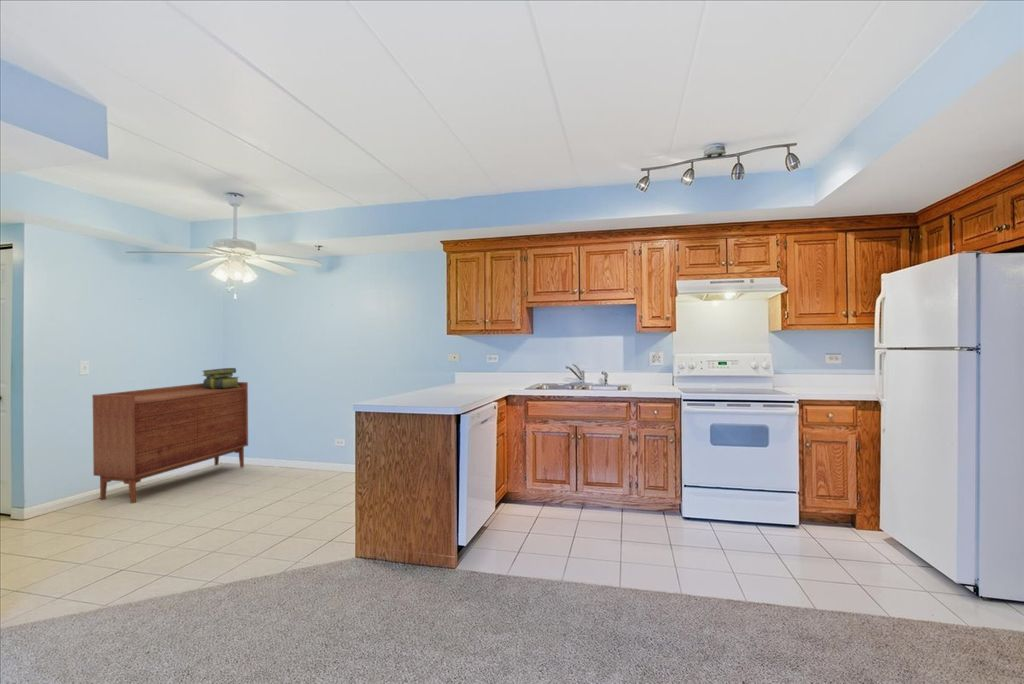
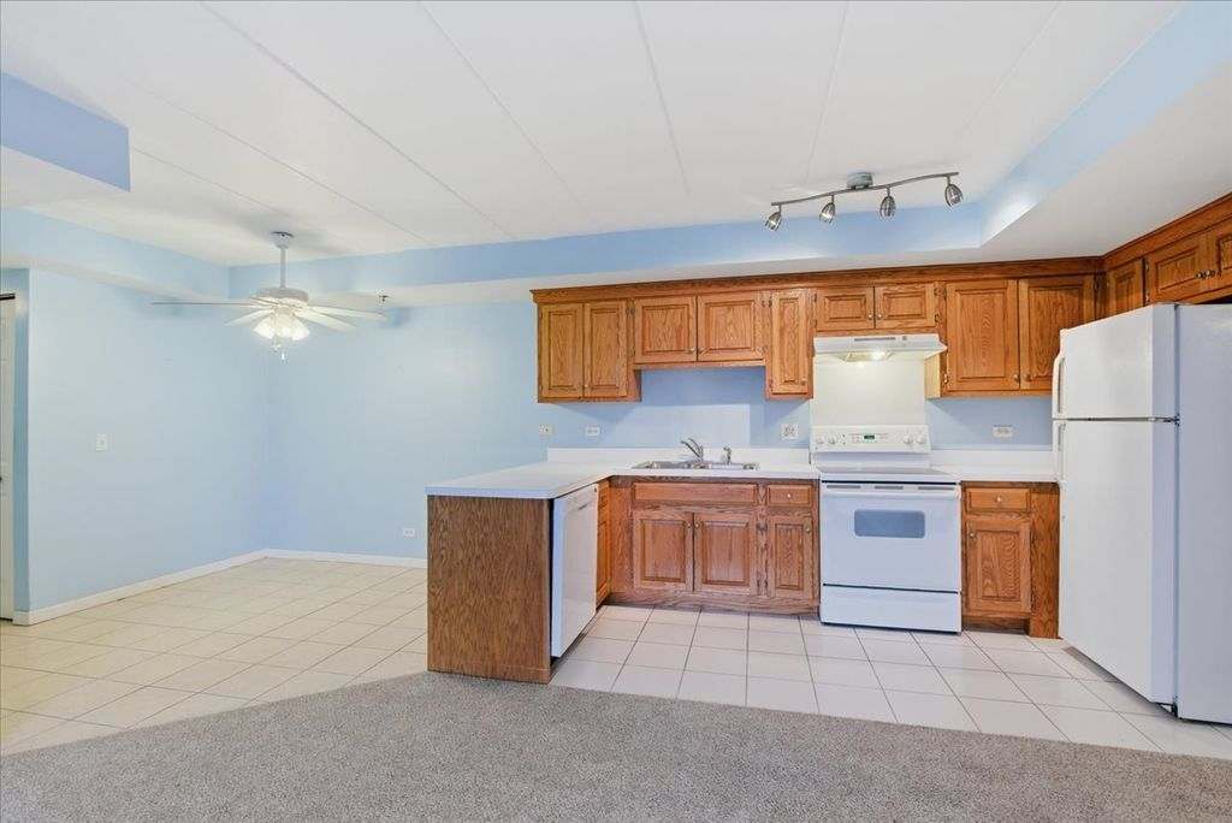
- sideboard [91,381,249,504]
- stack of books [201,367,240,389]
